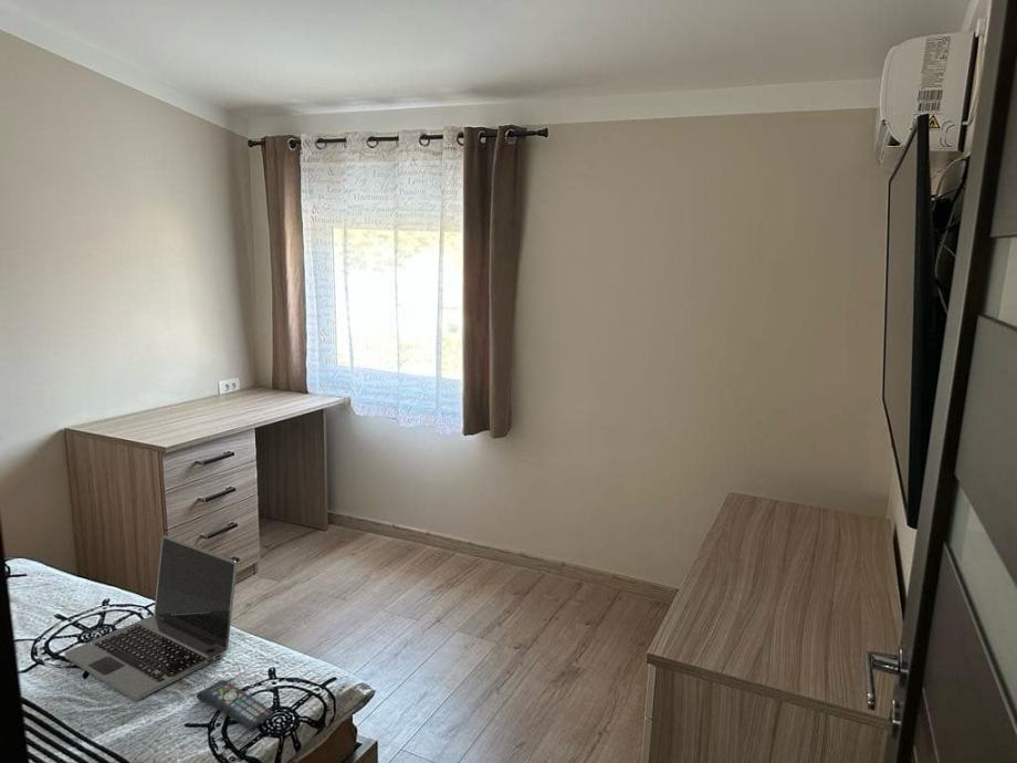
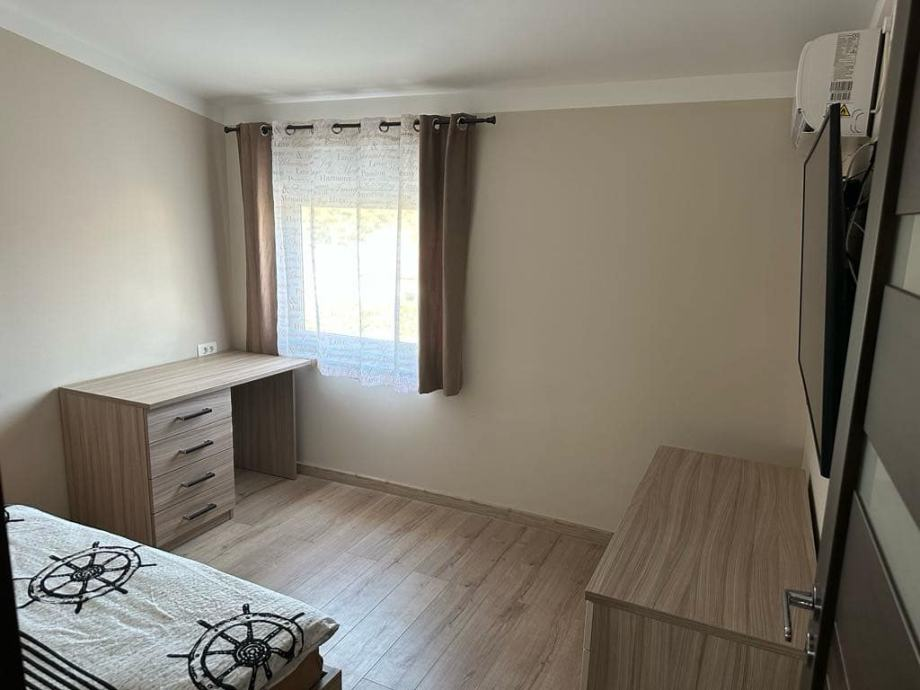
- remote control [196,679,275,731]
- laptop [63,534,238,701]
